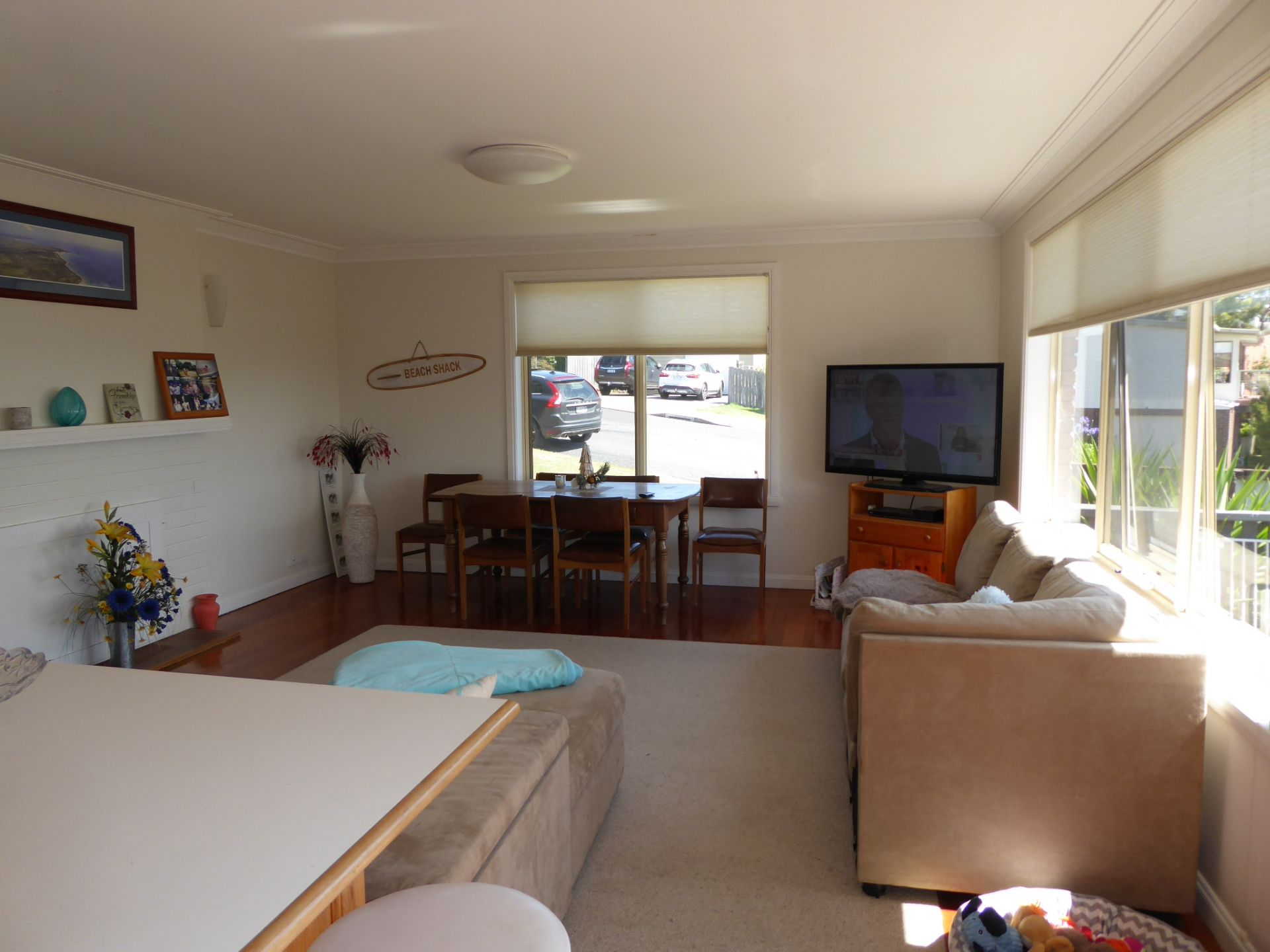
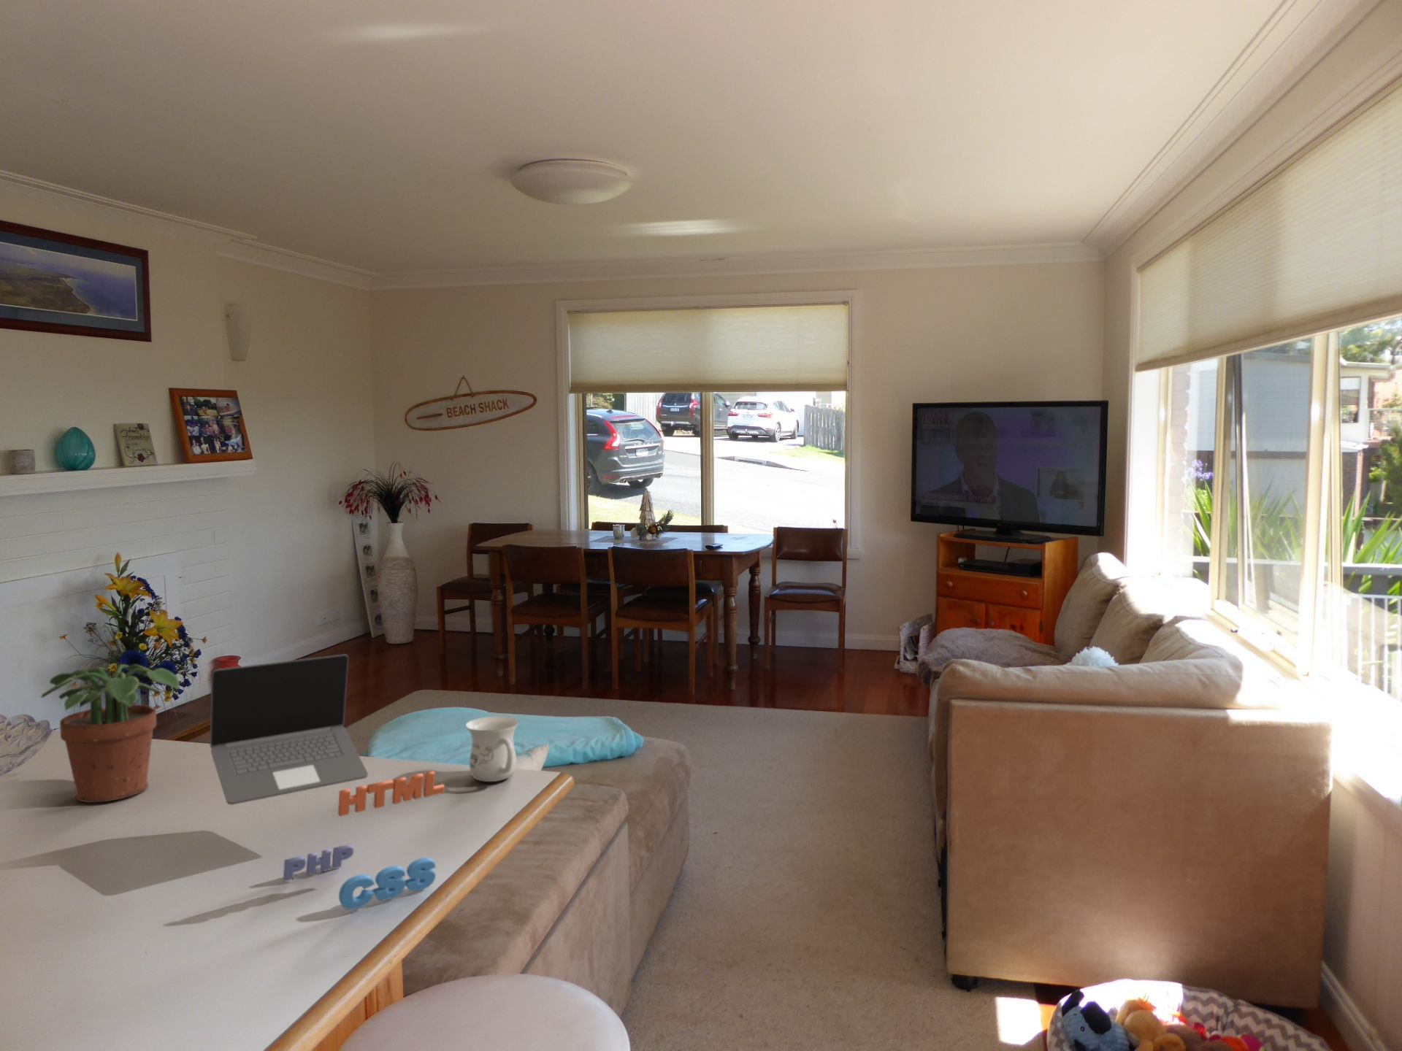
+ potted plant [40,663,180,803]
+ mug [465,715,519,783]
+ laptop [210,654,445,910]
